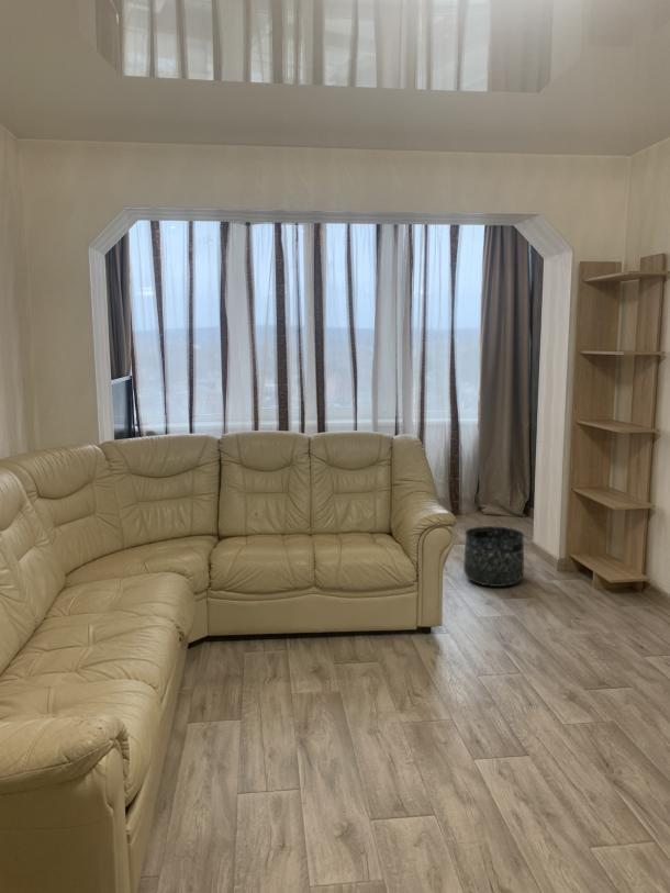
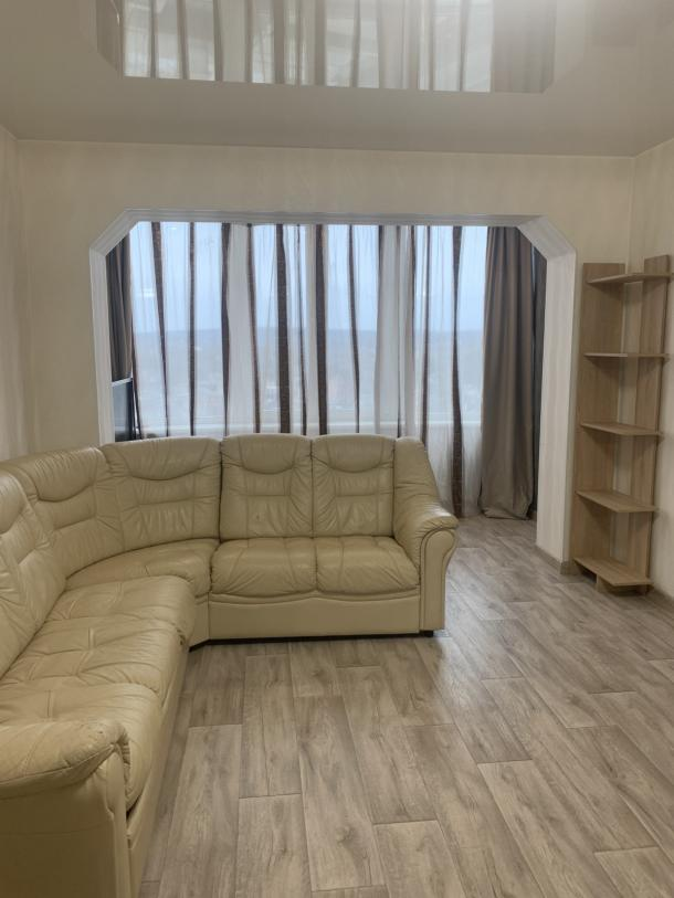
- basket [462,525,525,588]
